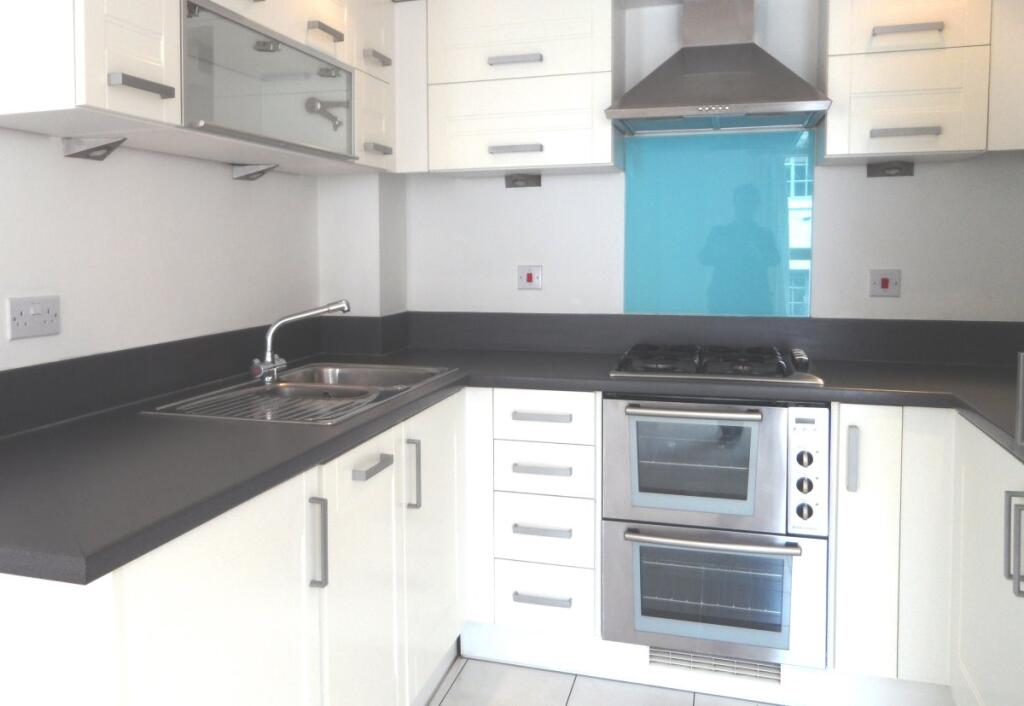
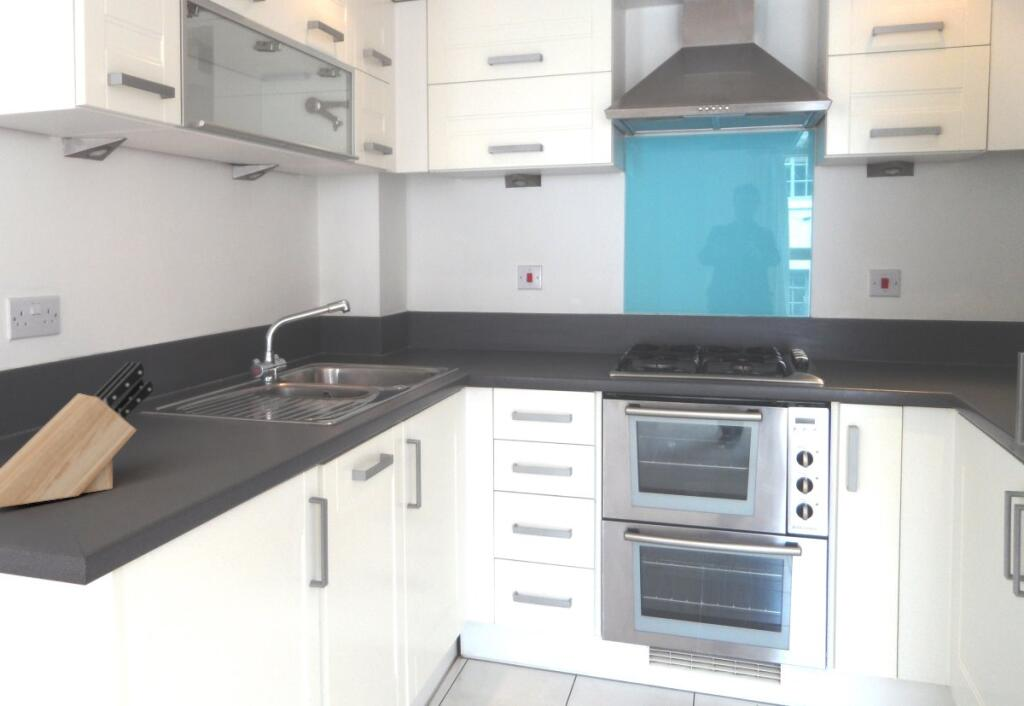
+ knife block [0,361,154,509]
